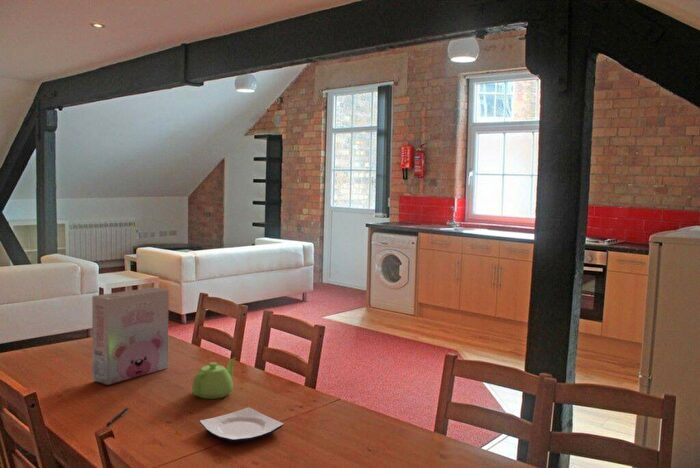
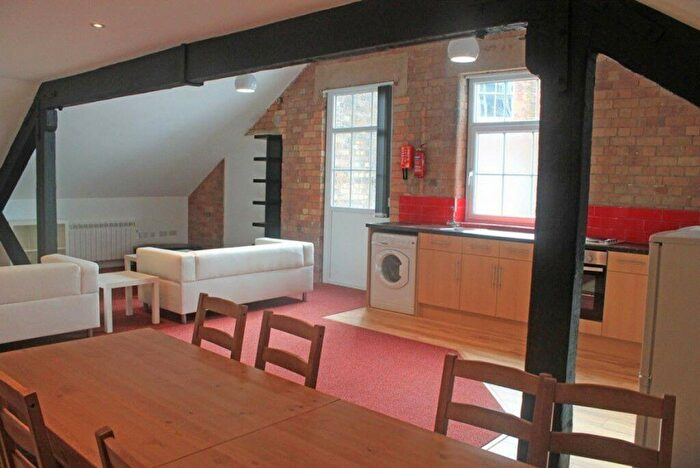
- teapot [191,357,236,400]
- cereal box [91,286,170,386]
- plate [199,406,284,443]
- pen [105,406,130,427]
